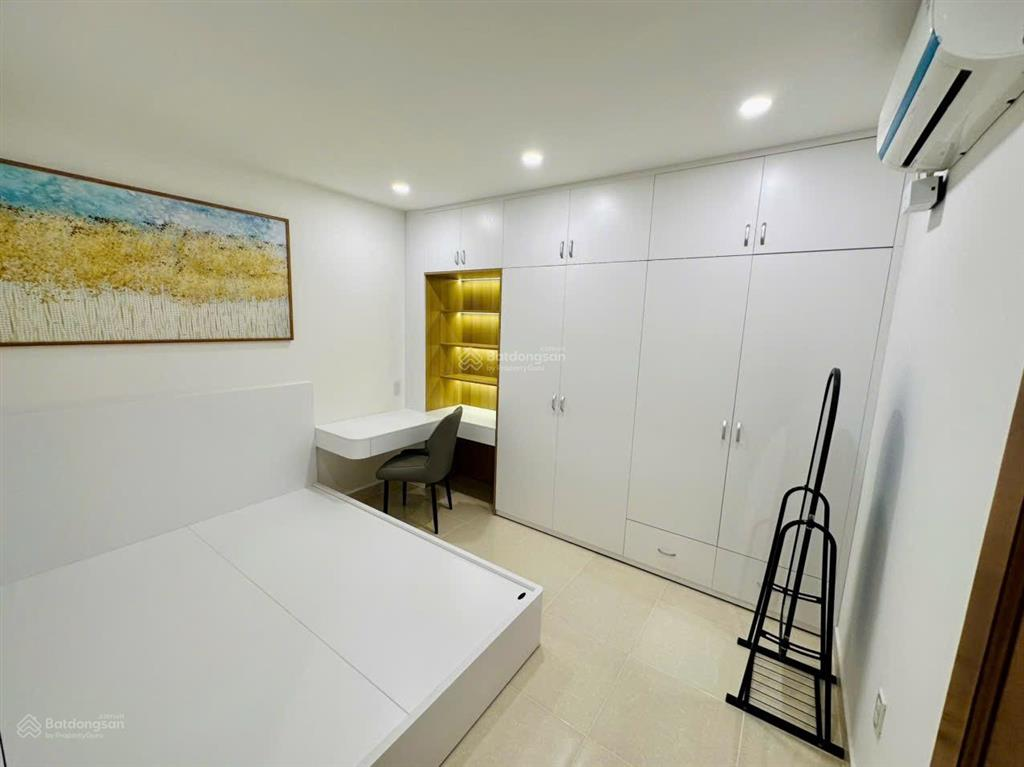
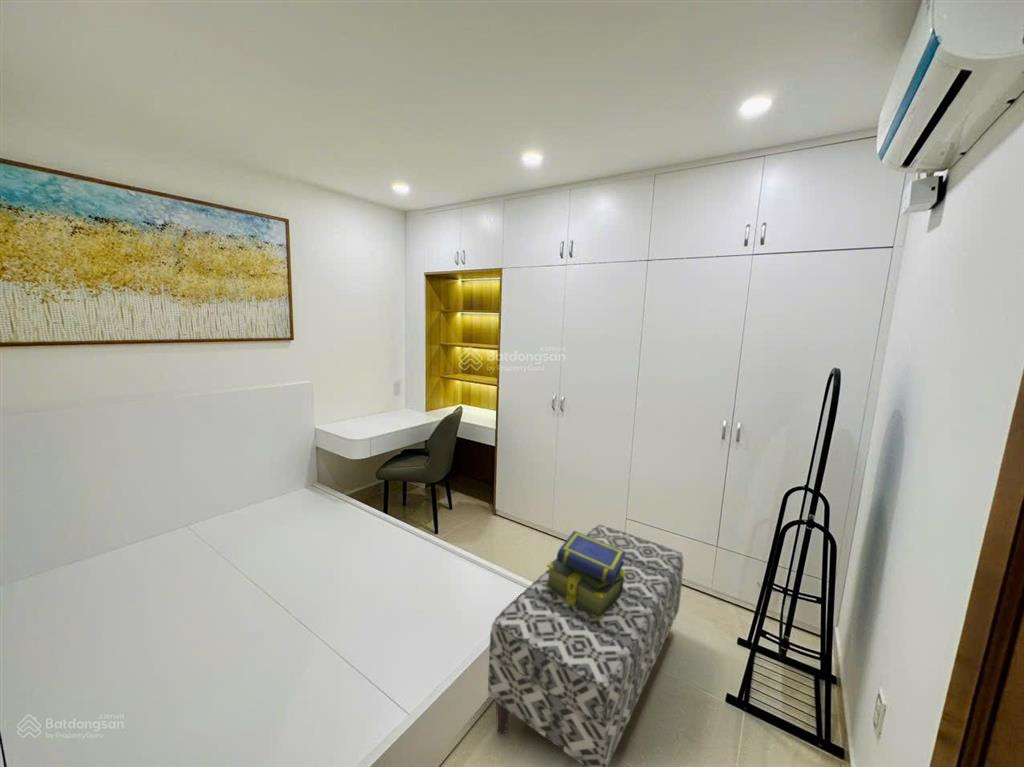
+ bench [487,524,684,767]
+ stack of books [545,530,626,620]
